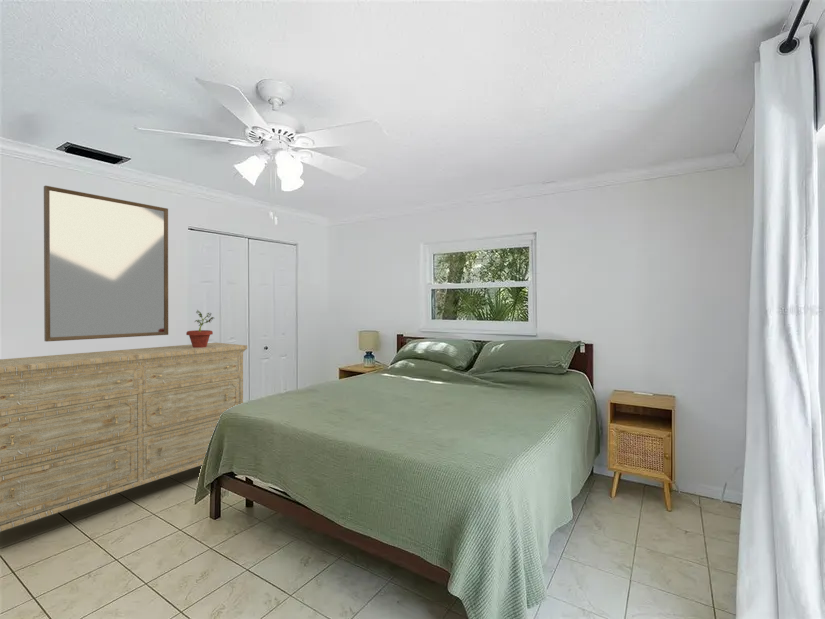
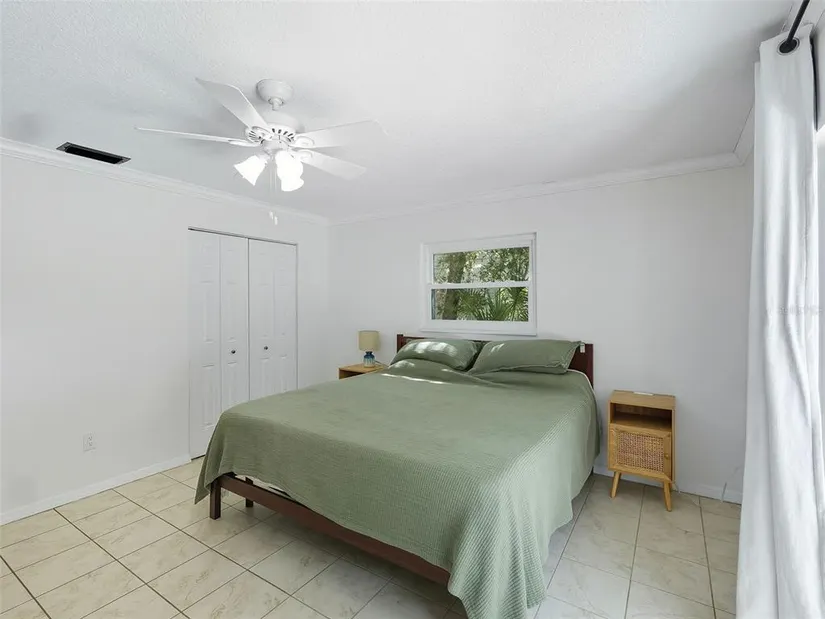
- home mirror [43,185,169,342]
- dresser [0,342,248,532]
- potted plant [185,310,215,348]
